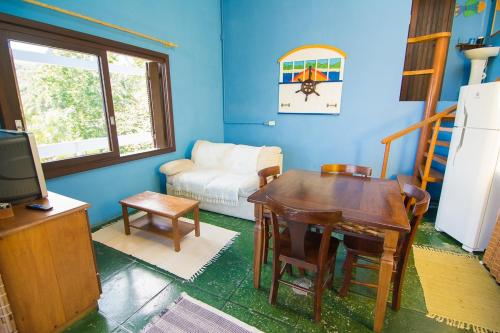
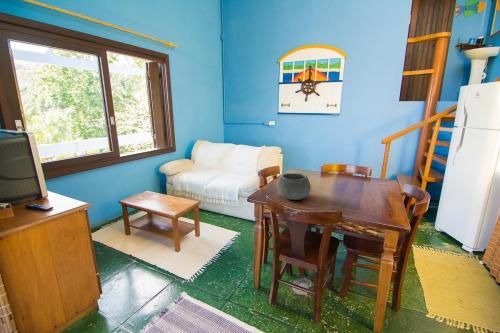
+ bowl [277,172,312,201]
